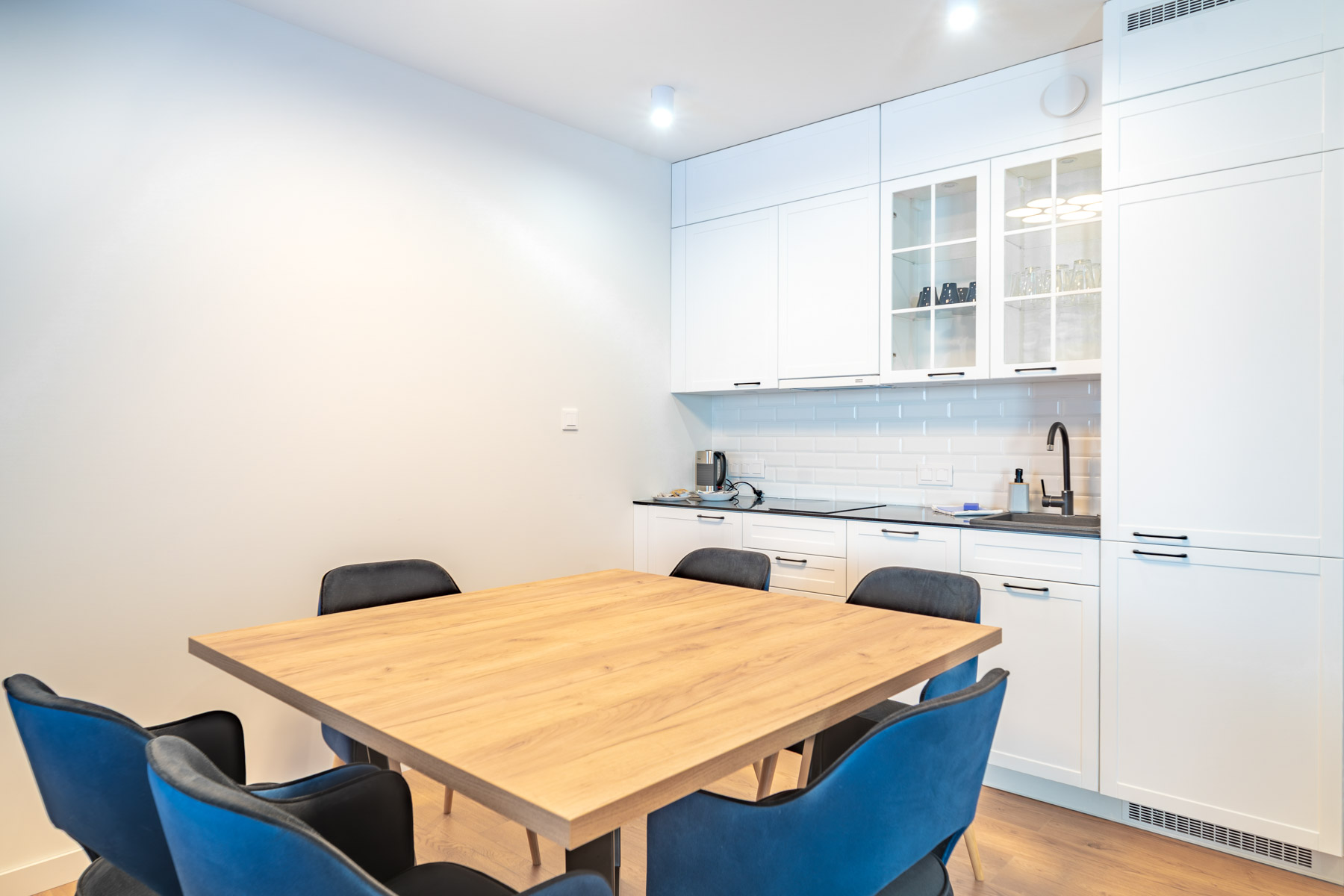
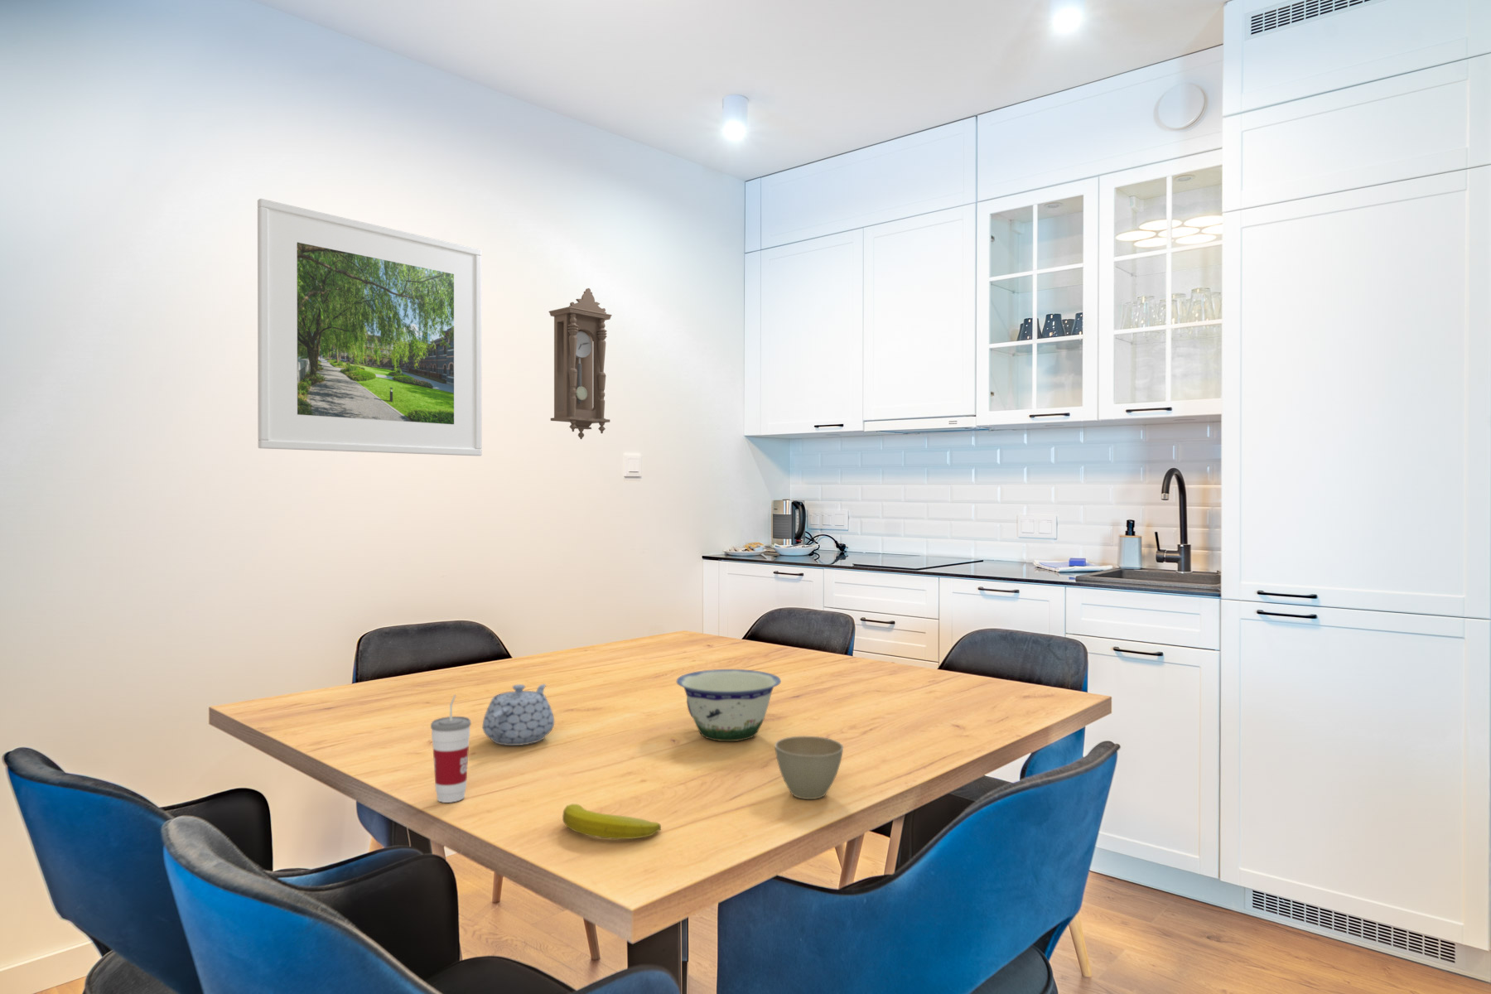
+ cup [430,694,473,803]
+ bowl [676,669,782,742]
+ teapot [483,683,555,747]
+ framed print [256,197,483,456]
+ pendulum clock [548,287,612,439]
+ banana [561,803,662,840]
+ flower pot [773,734,844,800]
